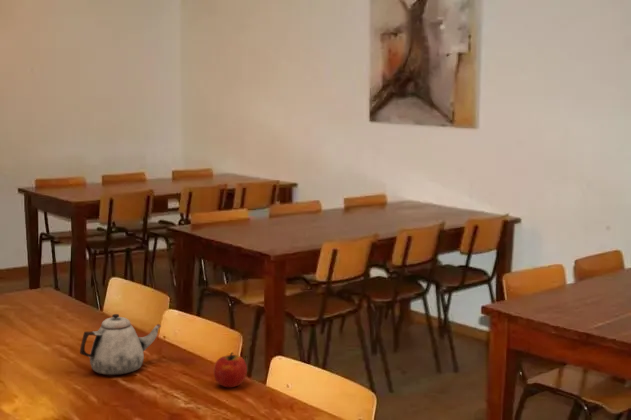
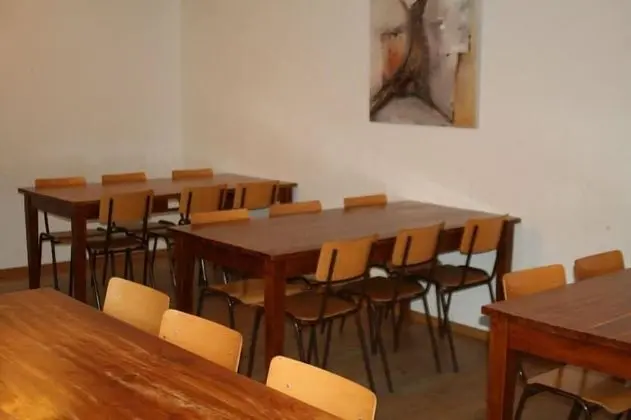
- fruit [212,351,248,388]
- teapot [79,313,162,376]
